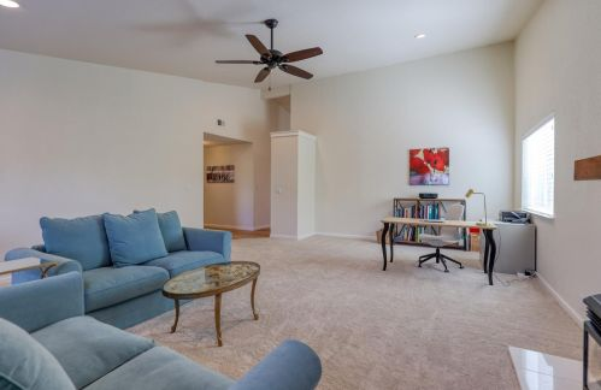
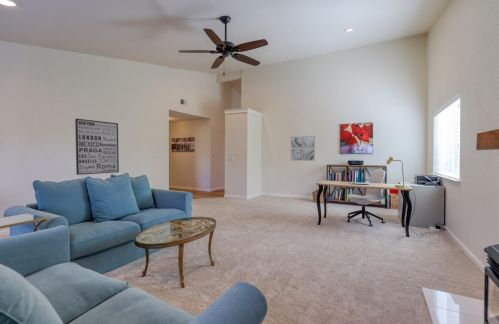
+ wall art [74,118,120,176]
+ wall art [290,135,316,162]
